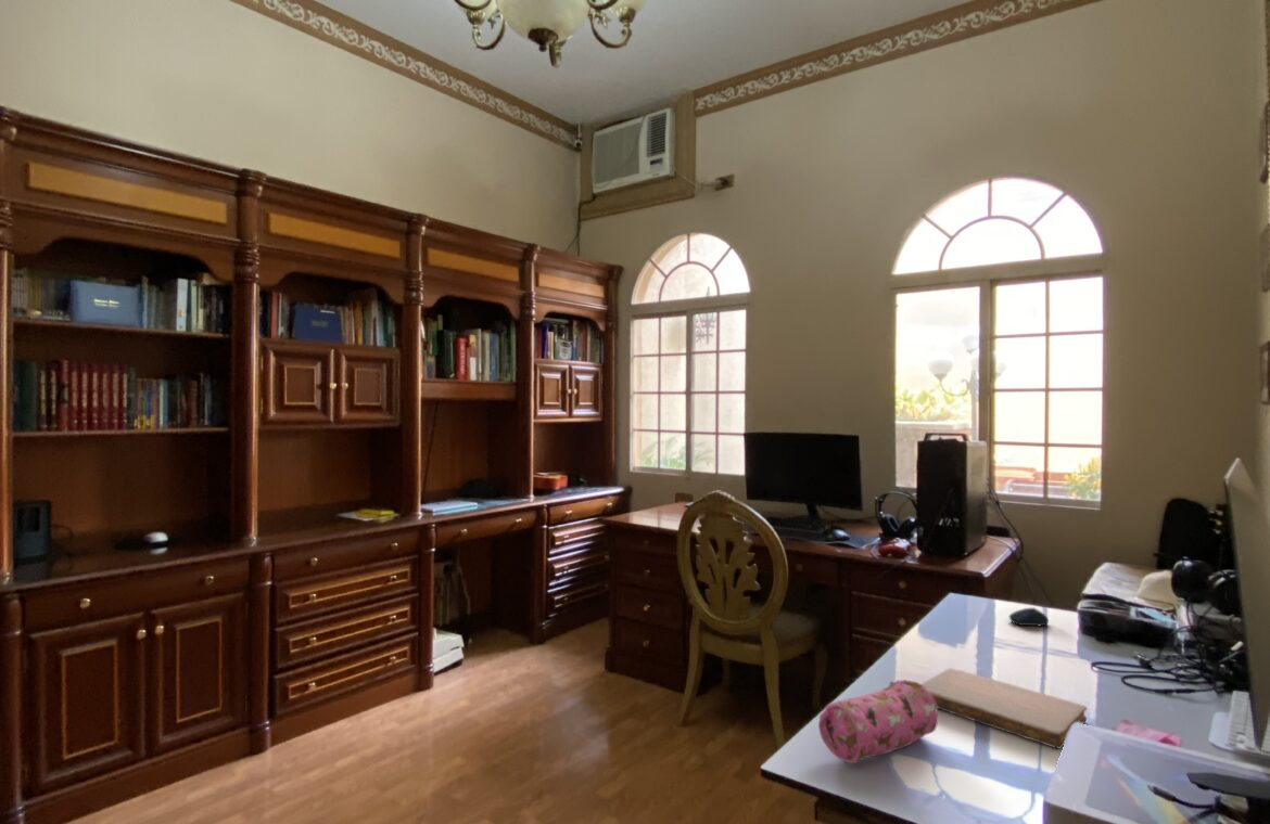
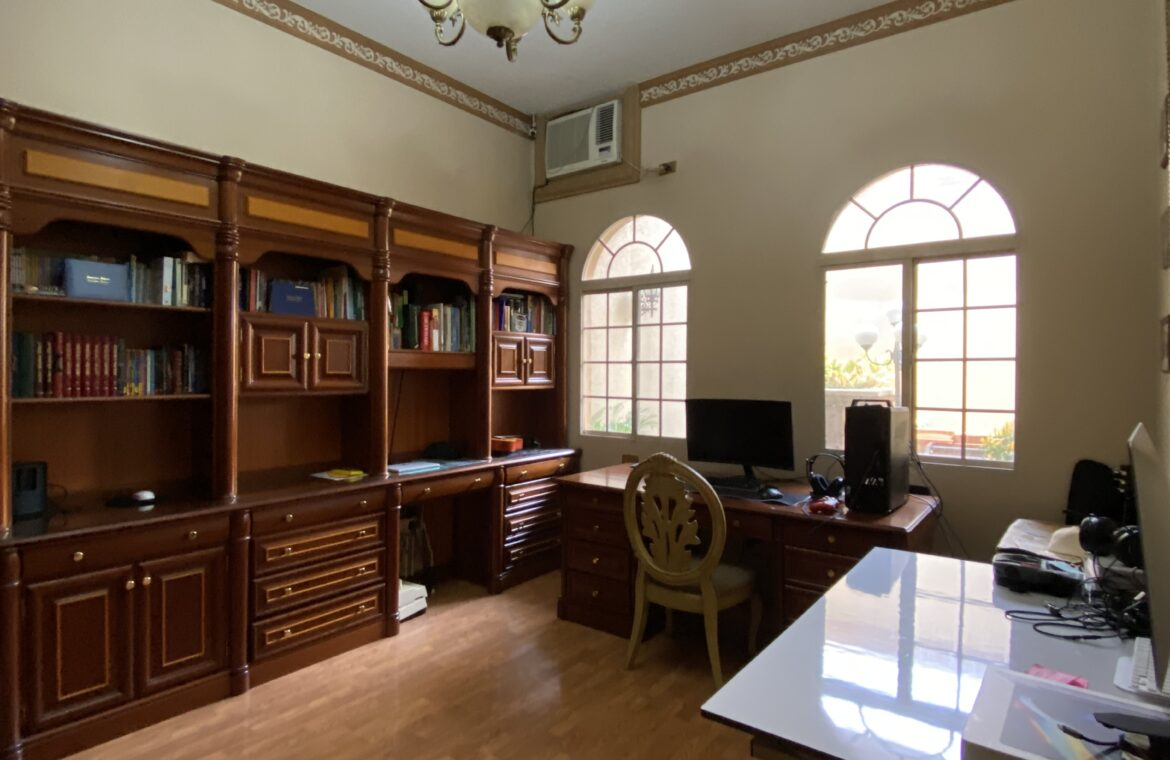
- notebook [920,667,1088,750]
- pencil case [817,679,939,764]
- computer mouse [1008,607,1050,627]
